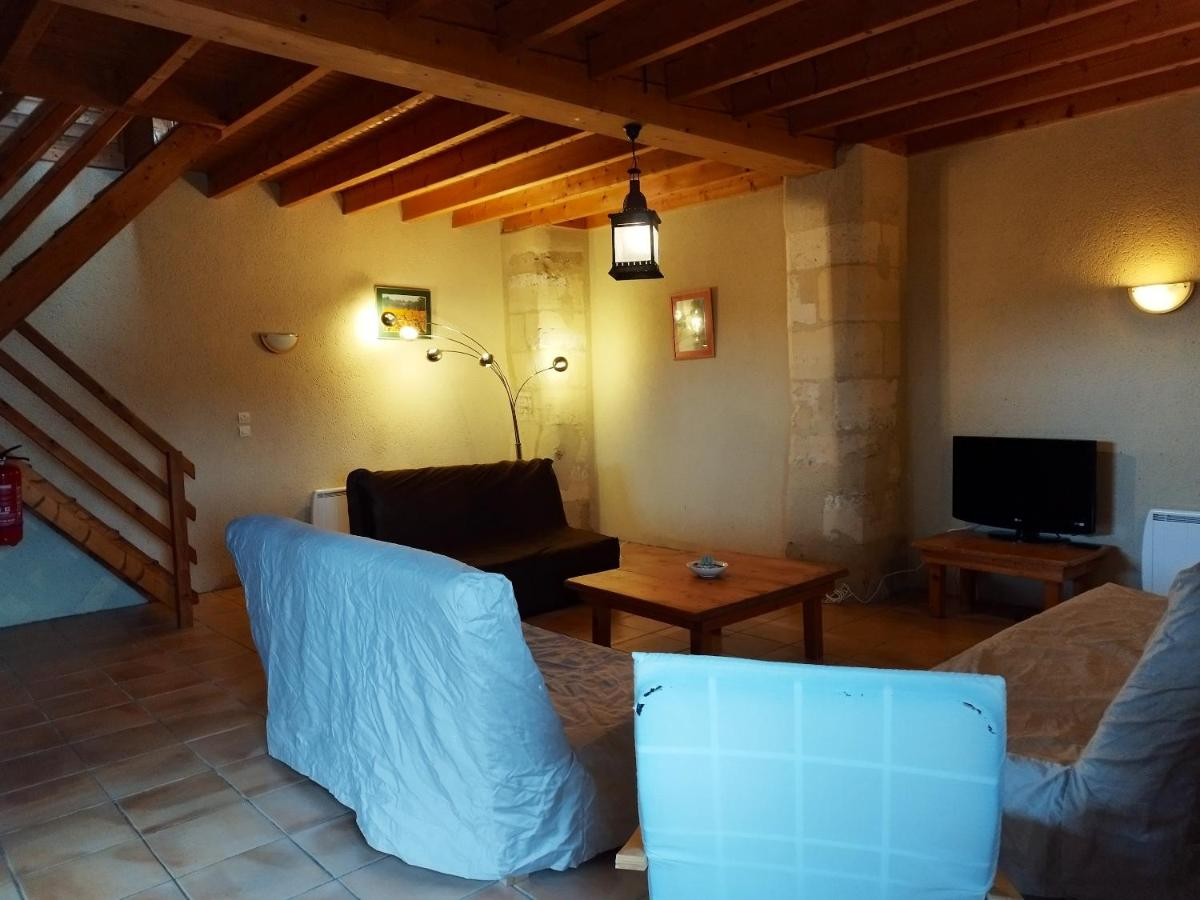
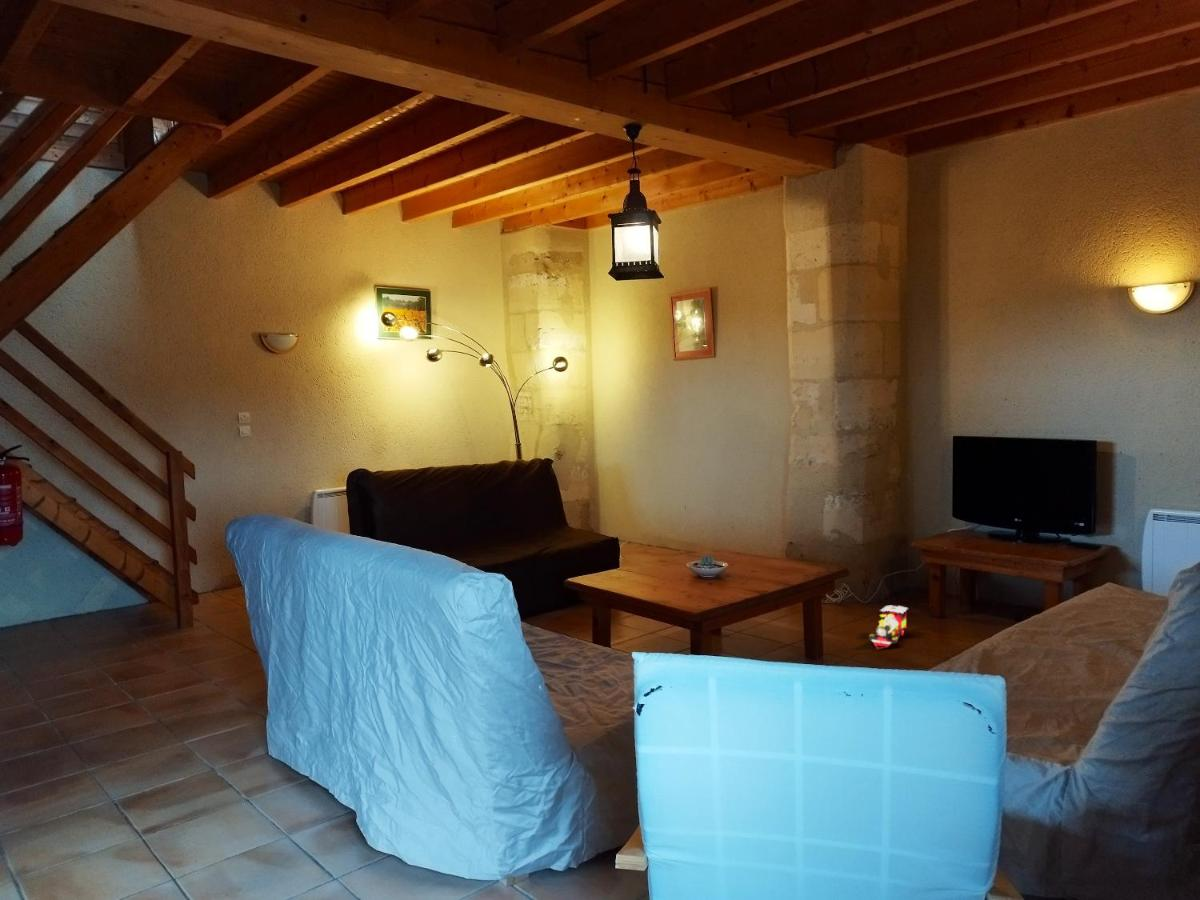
+ toy train [868,604,909,650]
